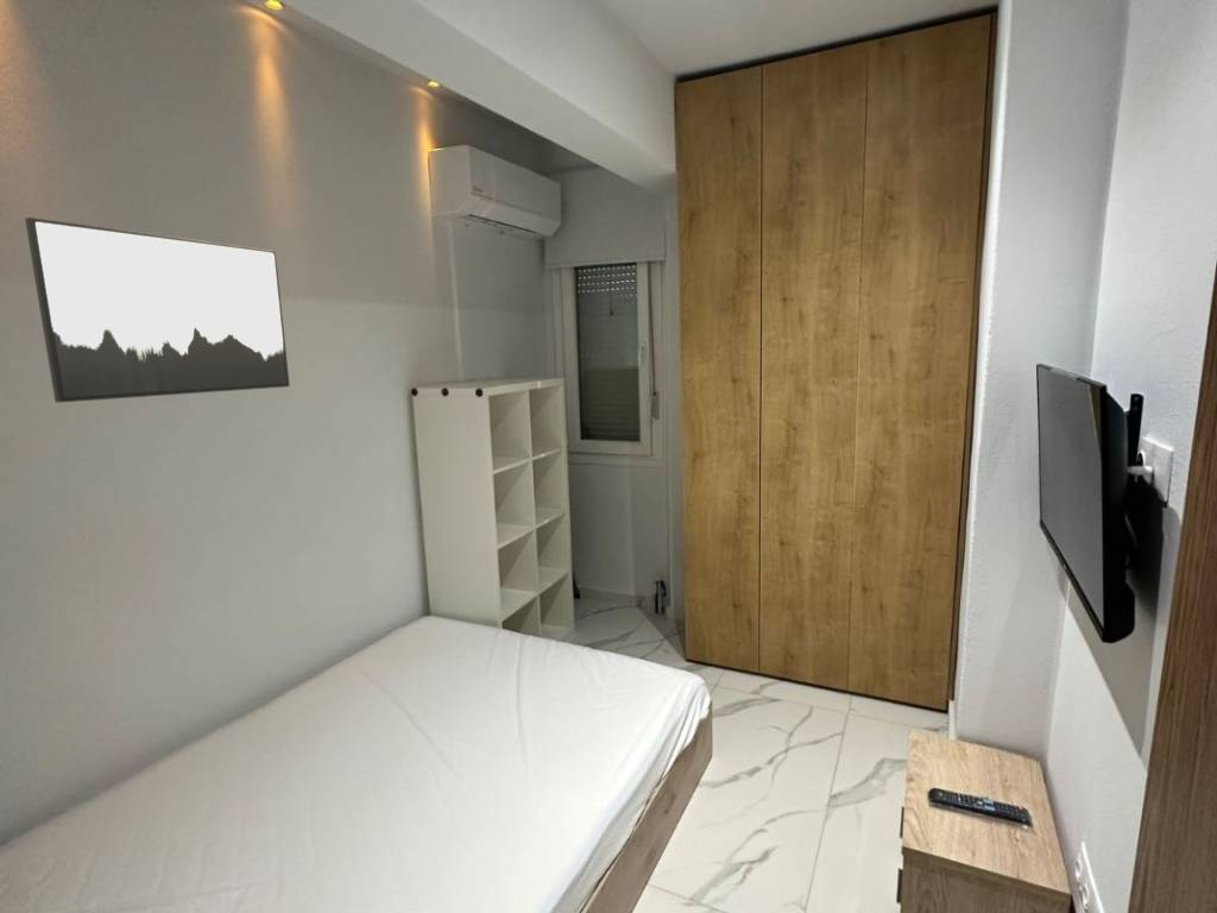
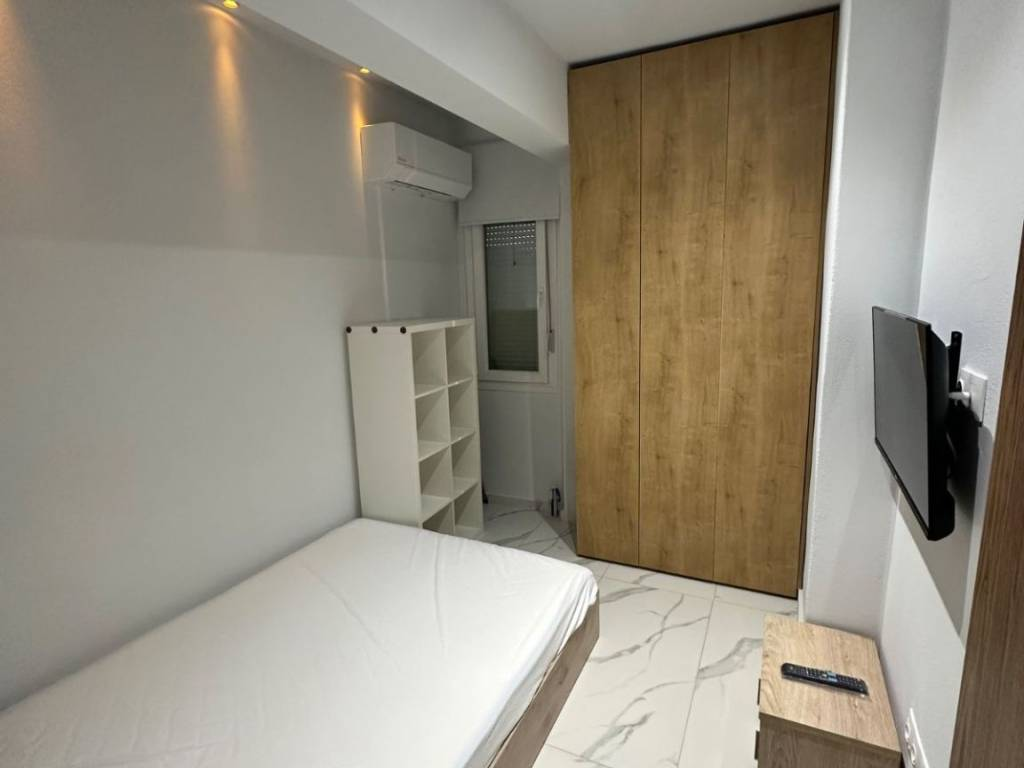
- wall art [24,216,291,404]
